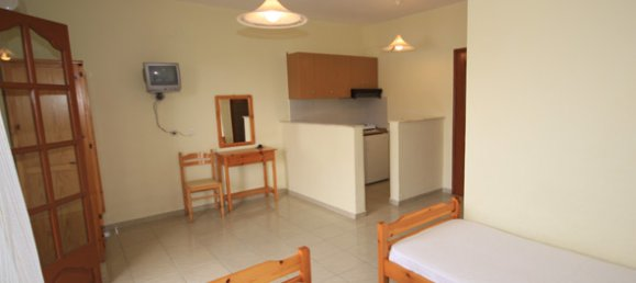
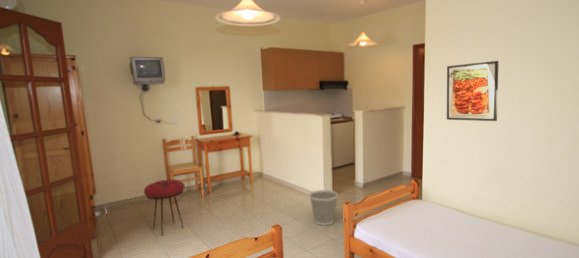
+ wastebasket [308,189,339,227]
+ stool [143,179,186,236]
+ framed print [446,60,500,122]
